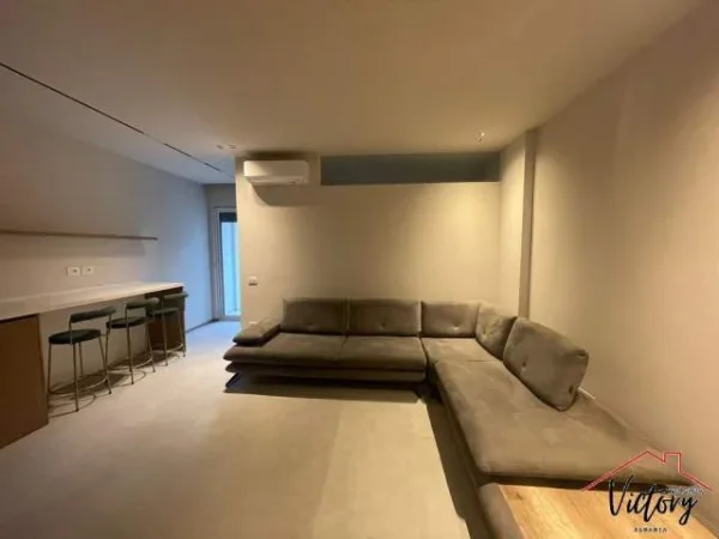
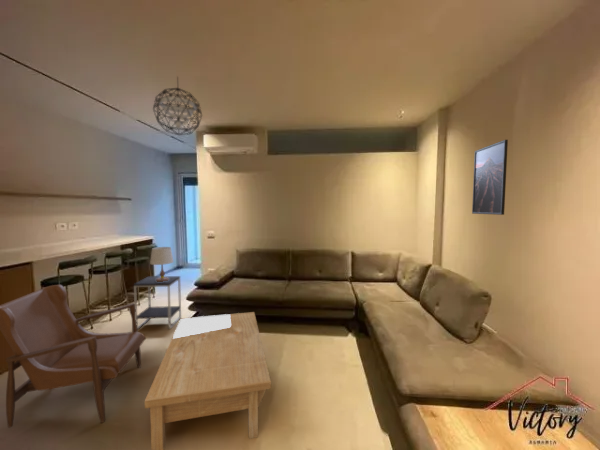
+ side table [133,275,182,330]
+ pendant light [152,75,203,136]
+ armchair [0,284,146,429]
+ coffee table [144,311,272,450]
+ table lamp [149,246,175,282]
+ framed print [471,139,509,216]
